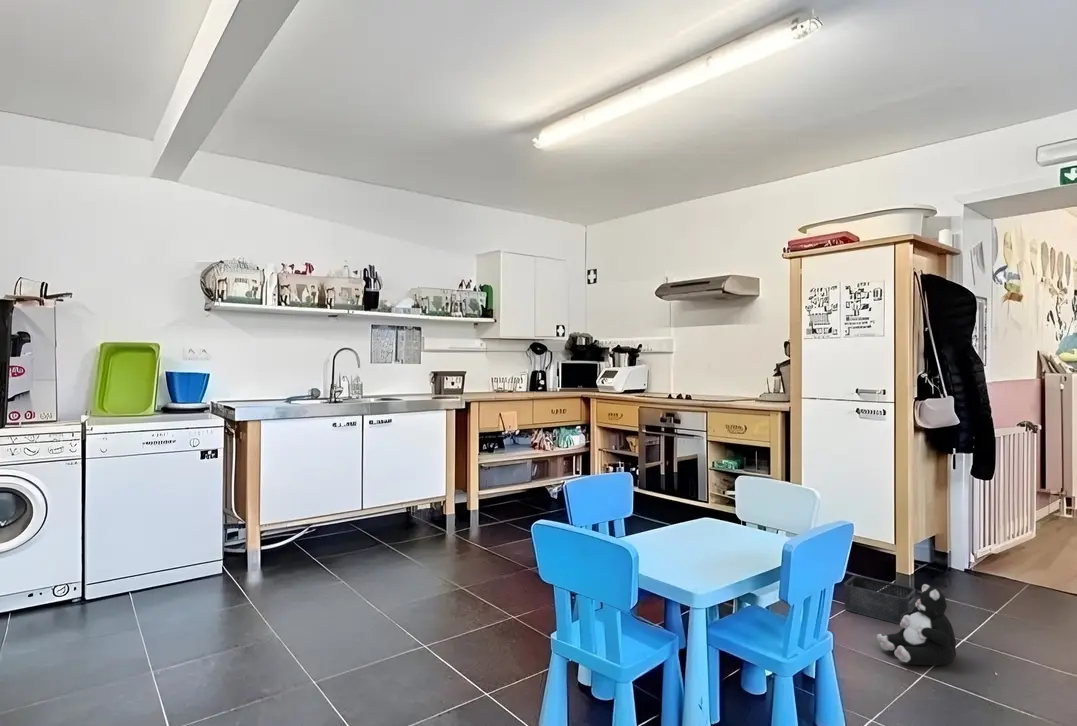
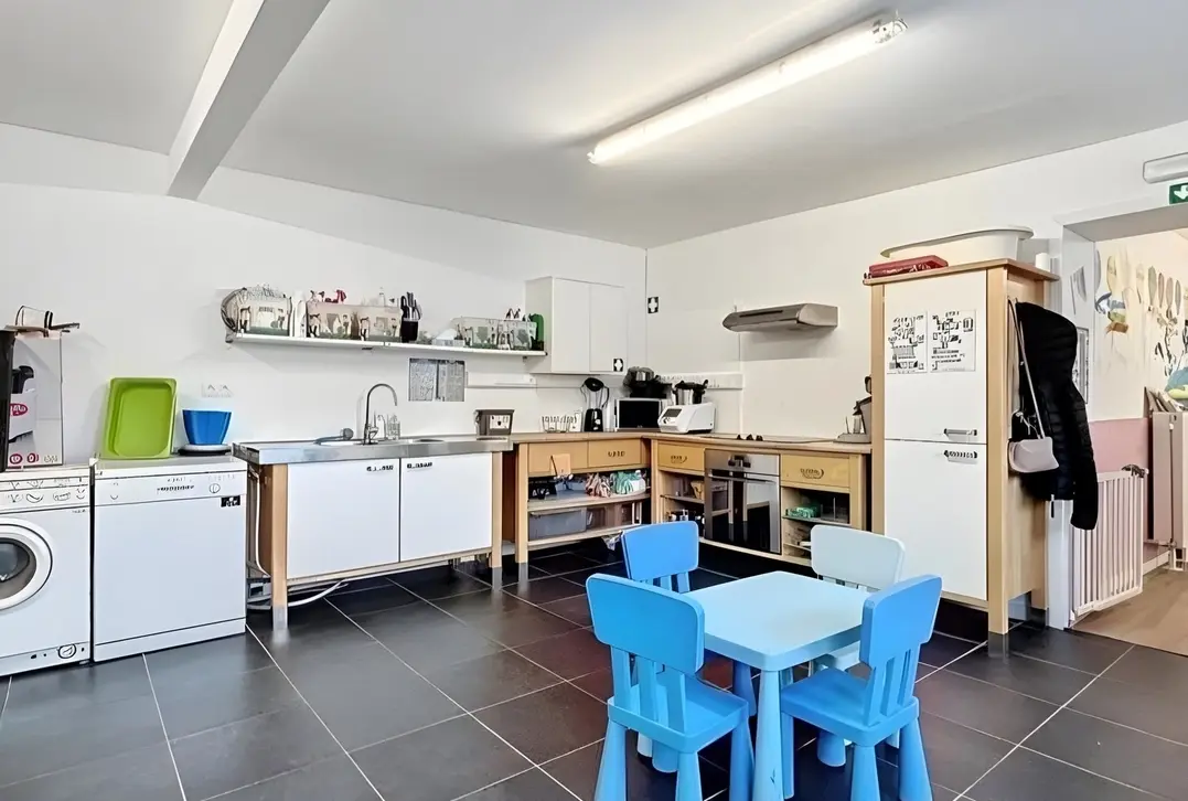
- plush toy [876,583,957,666]
- storage bin [844,575,916,625]
